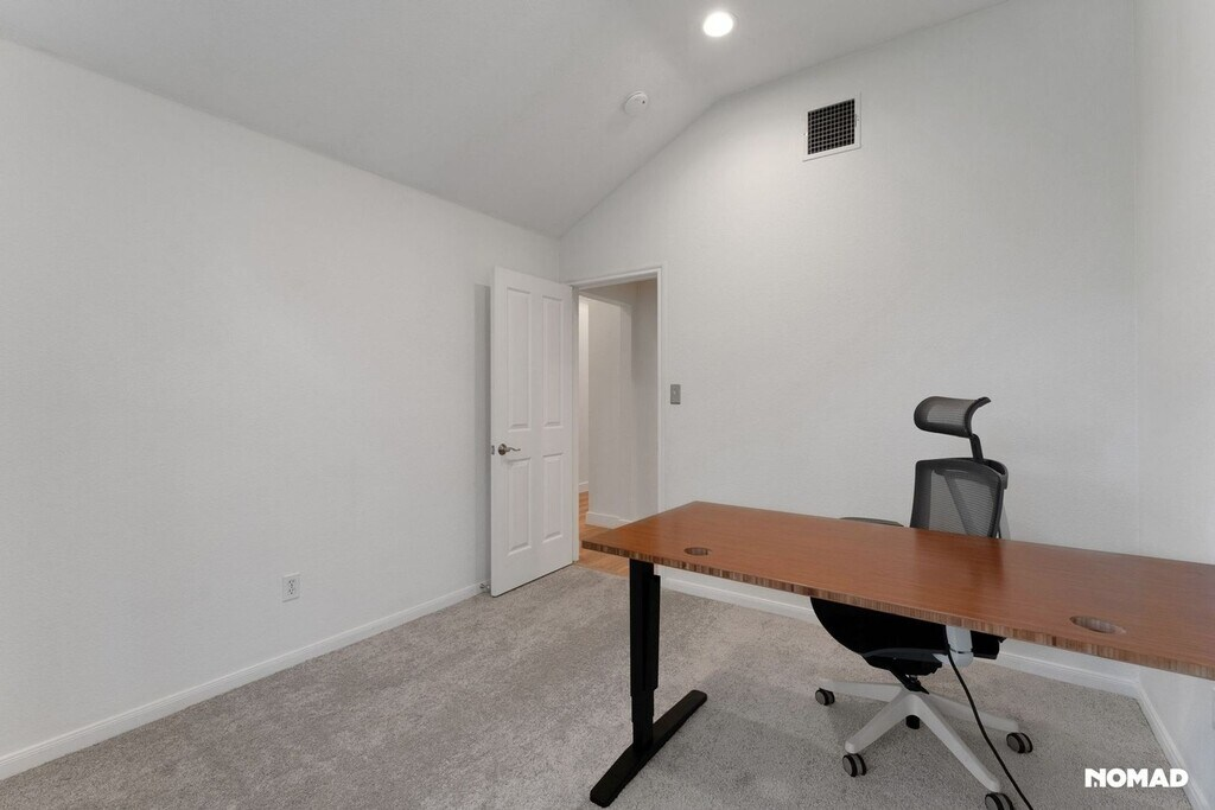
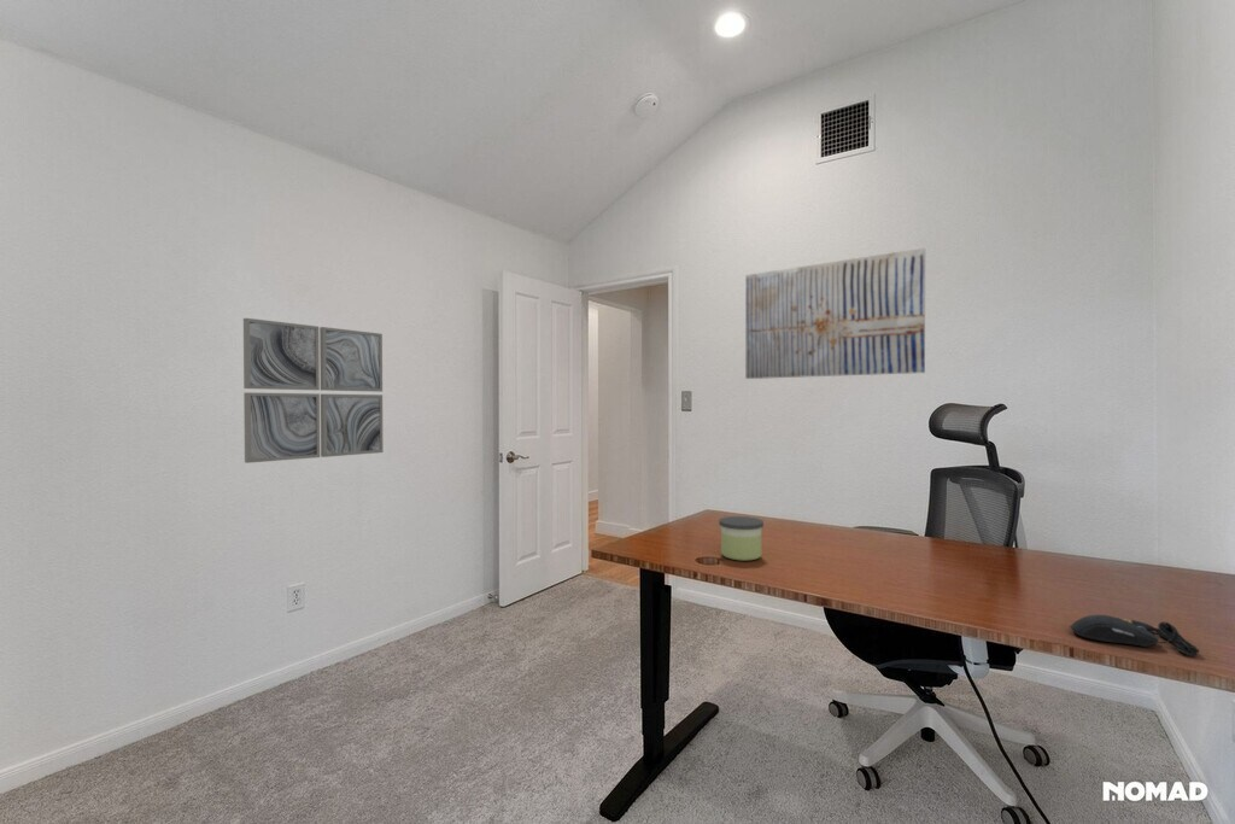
+ candle [718,515,765,562]
+ computer mouse [1069,614,1201,658]
+ wall art [242,317,385,464]
+ wall art [744,247,926,380]
